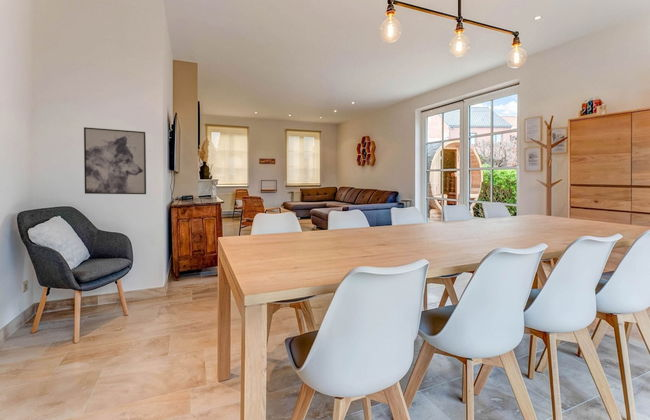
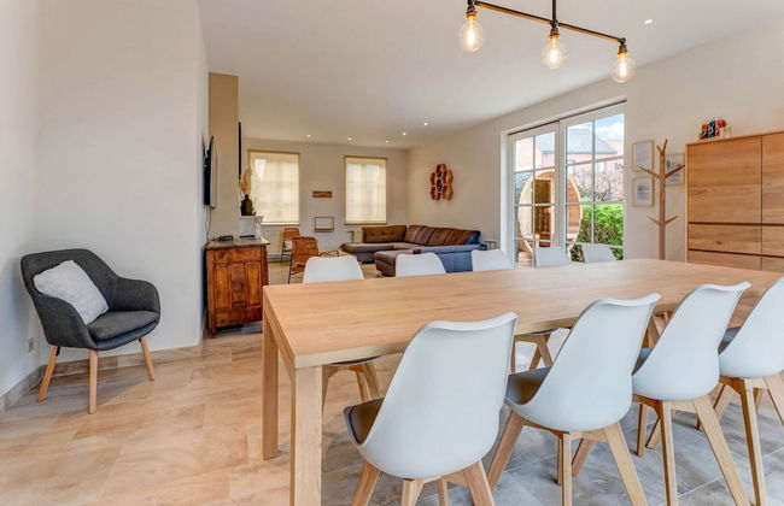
- wall art [83,126,147,195]
